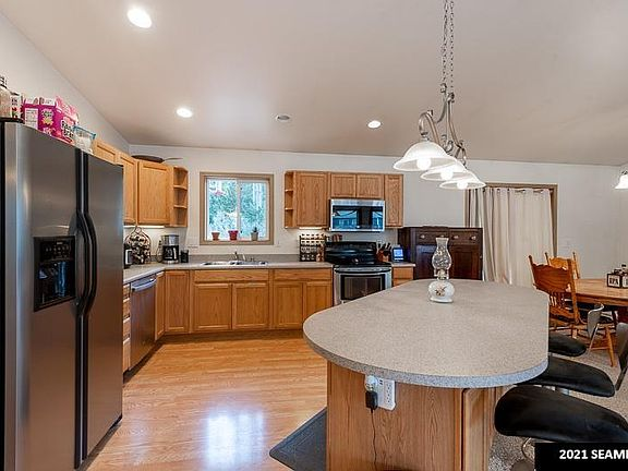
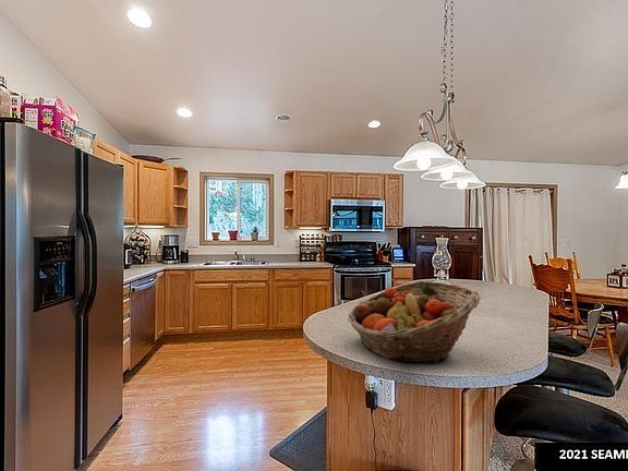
+ fruit basket [347,280,482,364]
